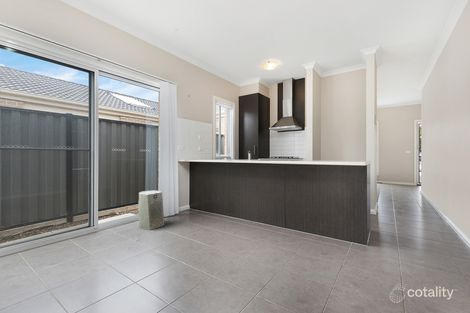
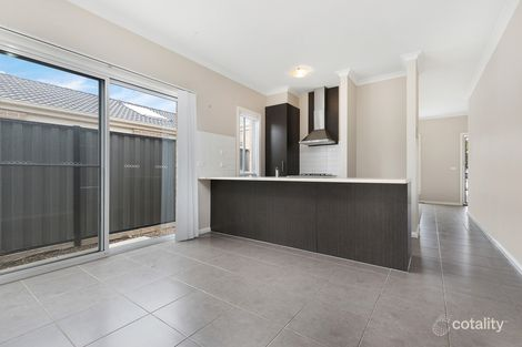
- fan [138,190,165,231]
